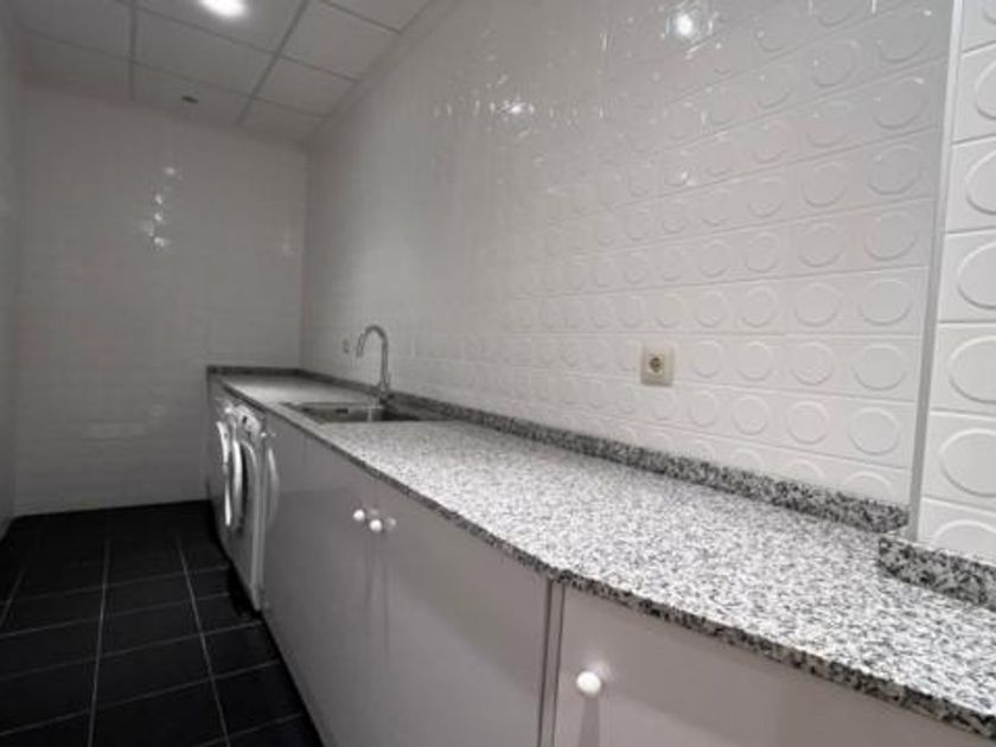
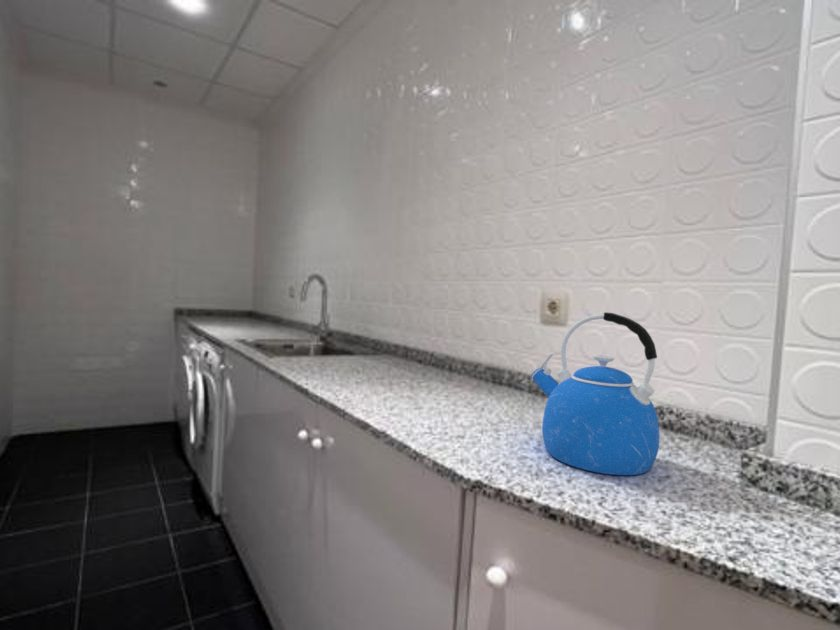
+ kettle [530,311,660,476]
